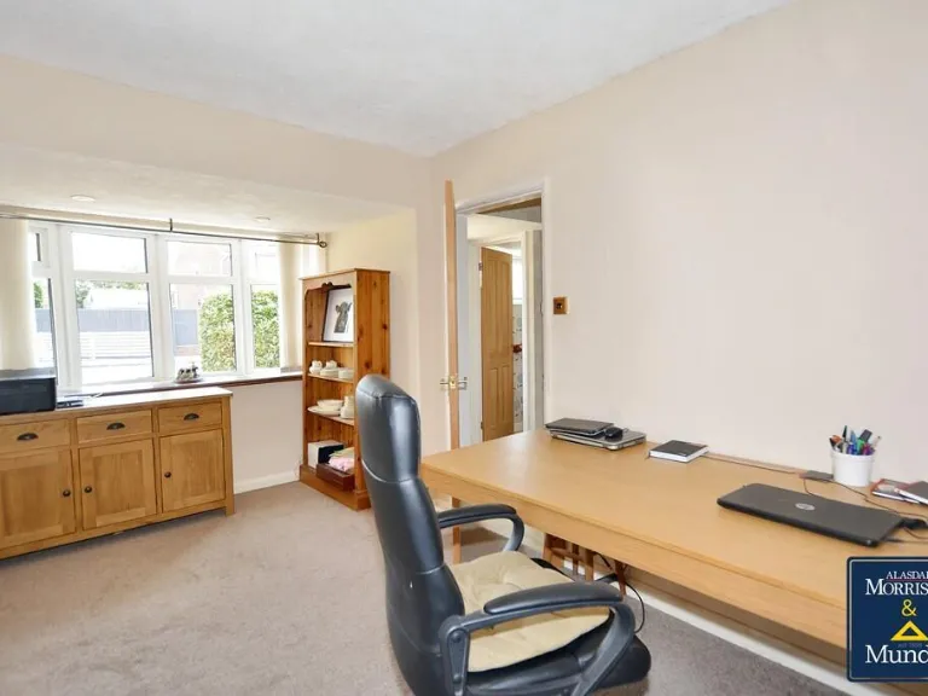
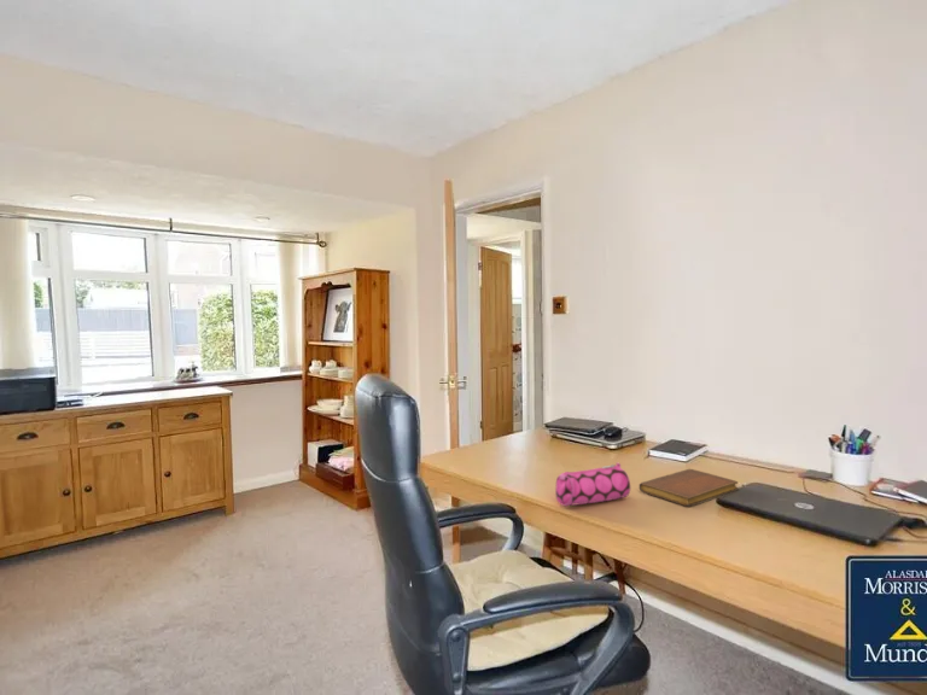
+ pencil case [554,461,631,508]
+ notebook [639,468,740,508]
